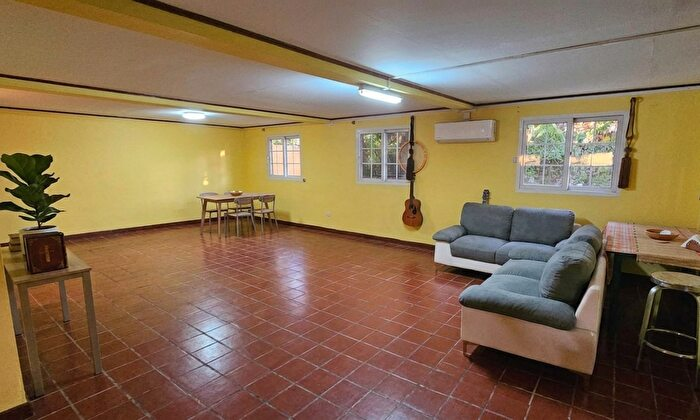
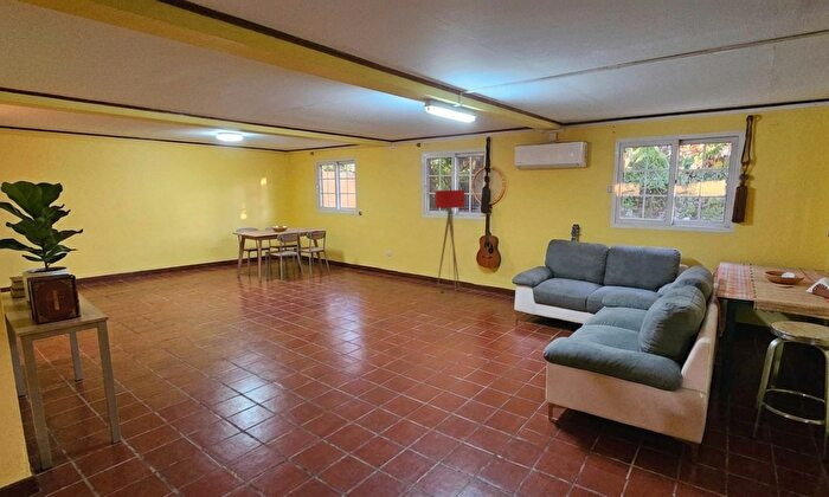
+ floor lamp [433,189,467,298]
